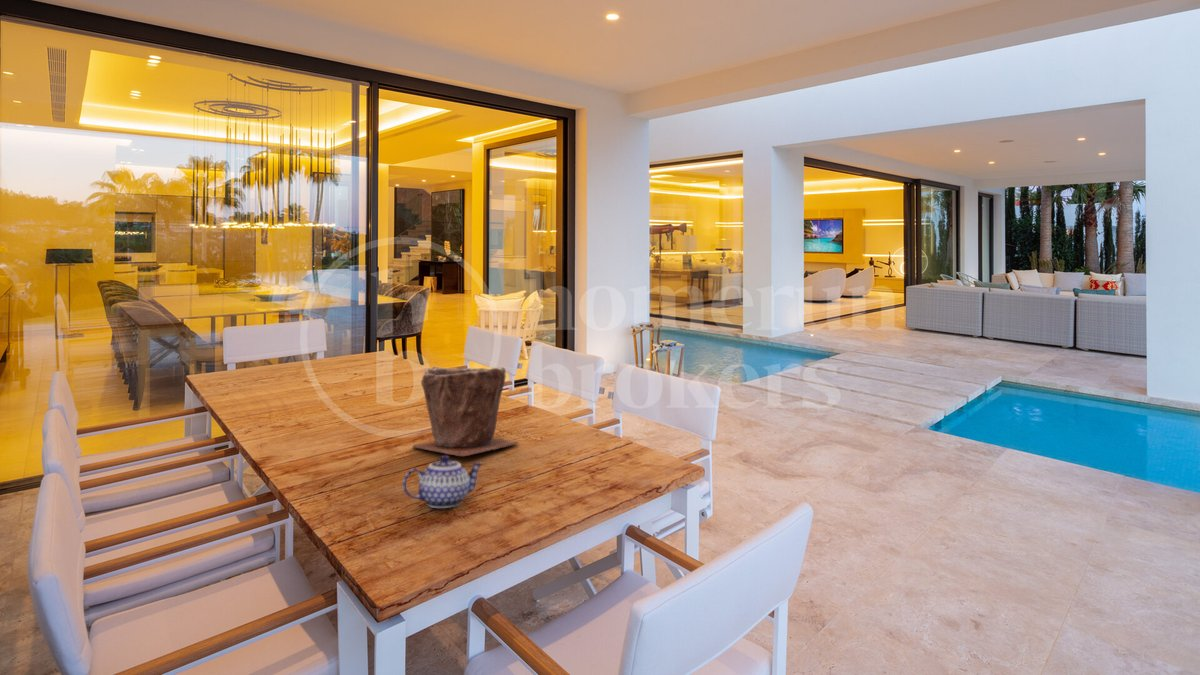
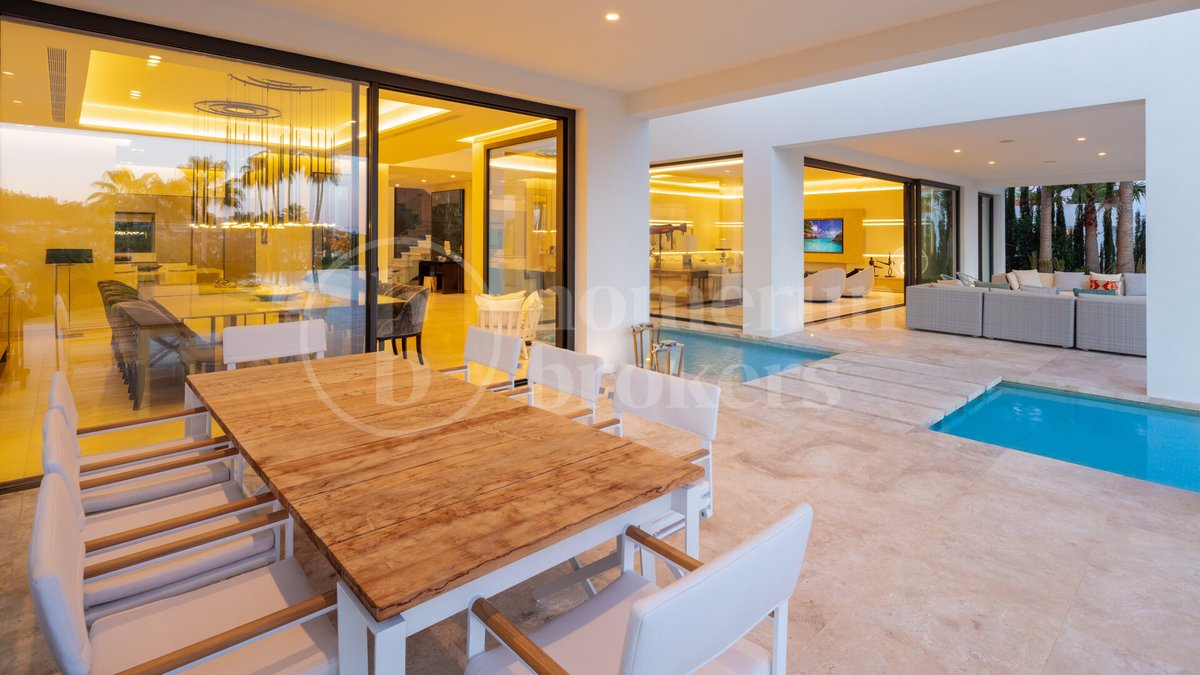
- plant pot [411,366,520,458]
- teapot [402,454,484,509]
